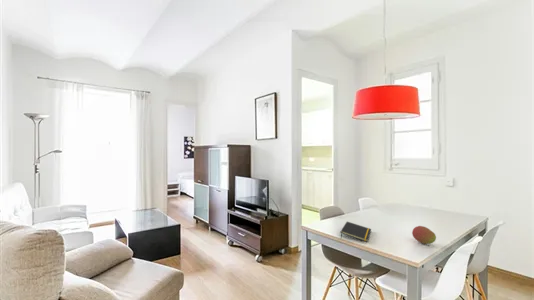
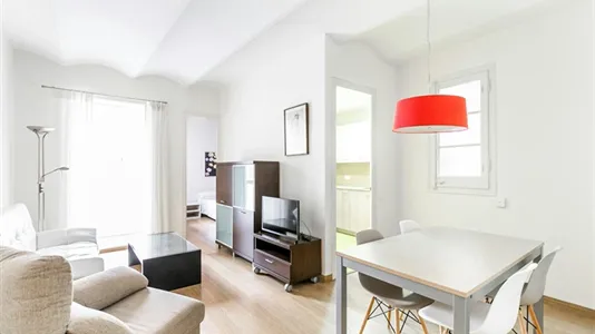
- notepad [340,221,372,243]
- fruit [411,225,437,245]
